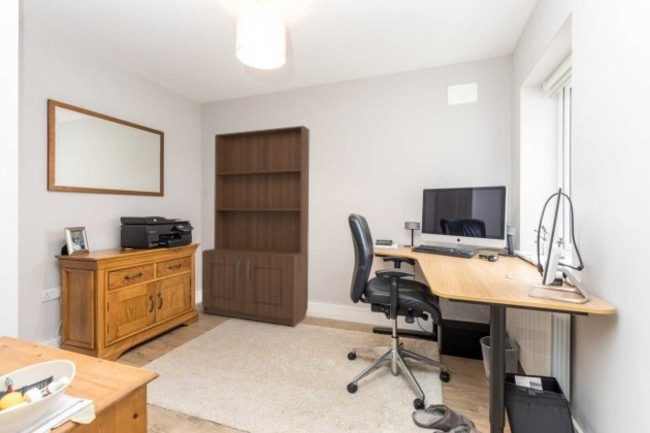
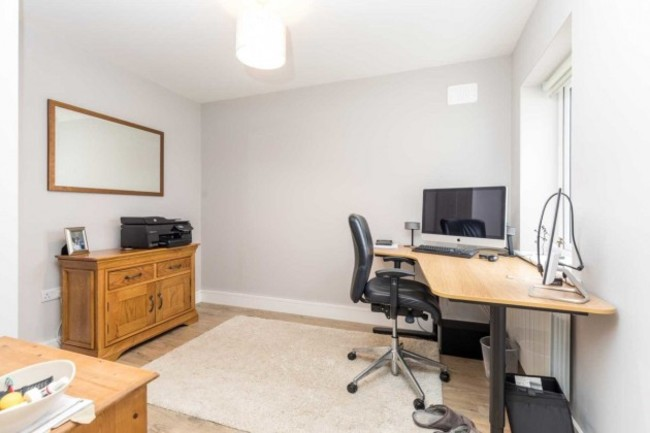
- bookshelf [201,125,311,328]
